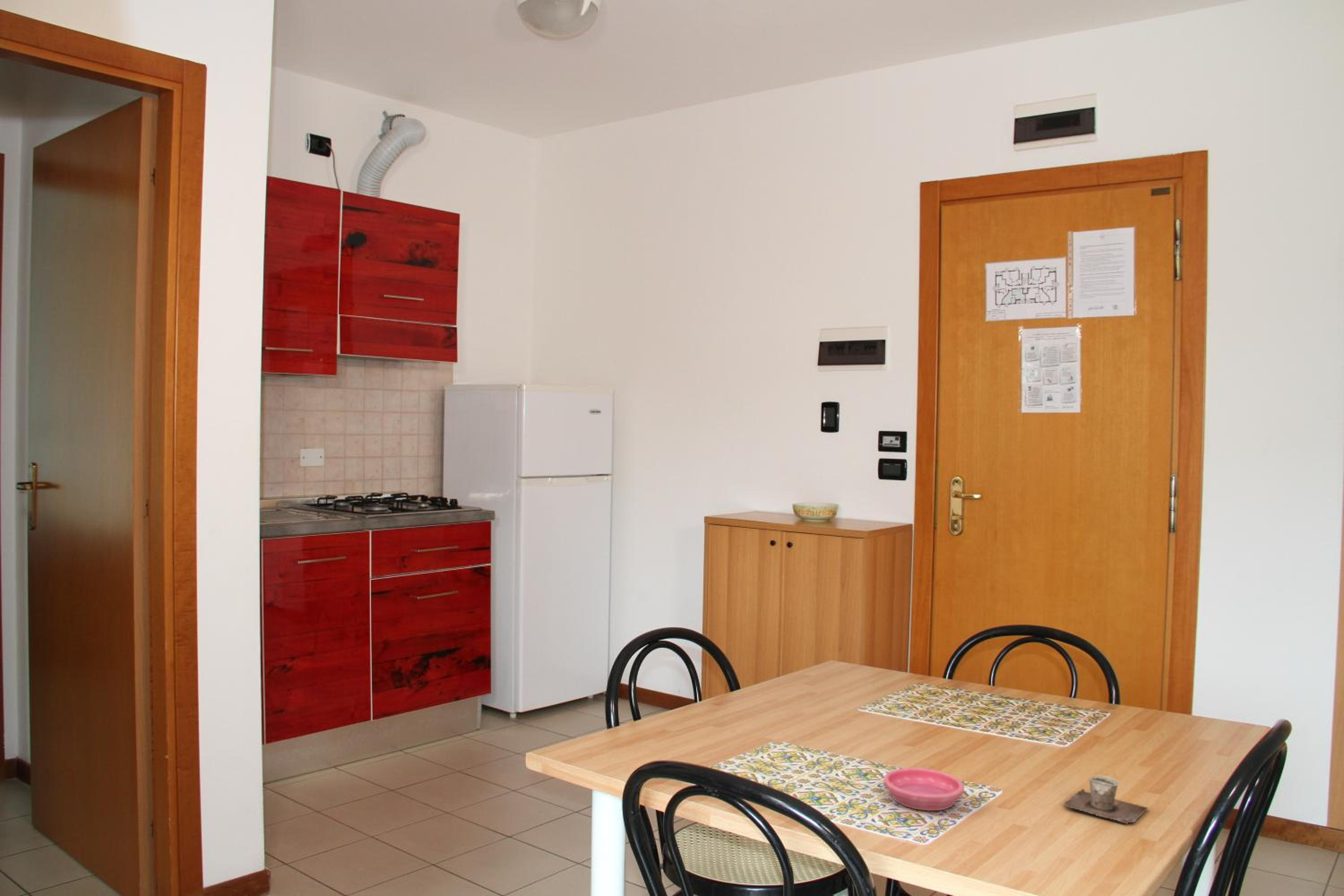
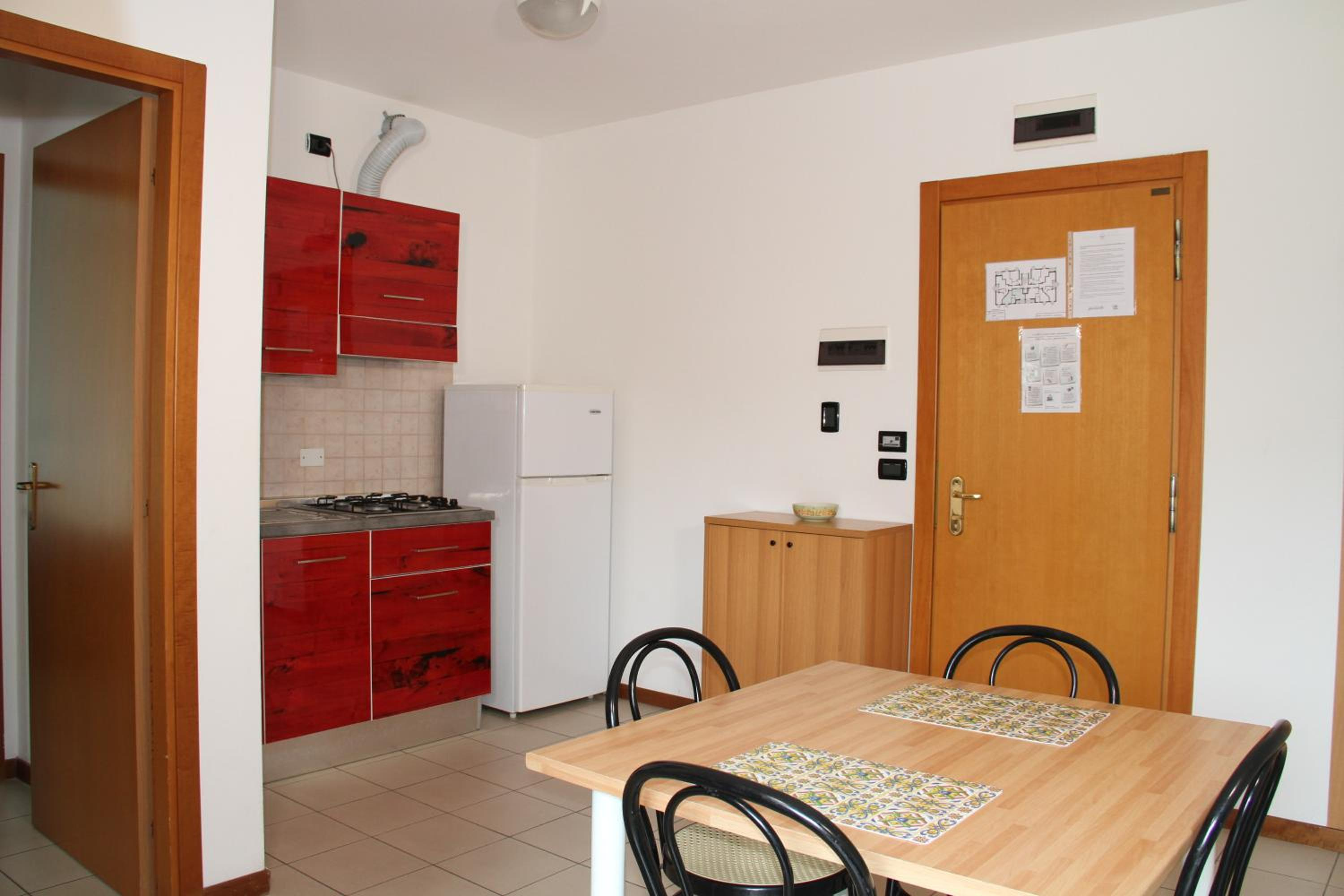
- cup [1064,775,1149,824]
- saucer [883,767,965,811]
